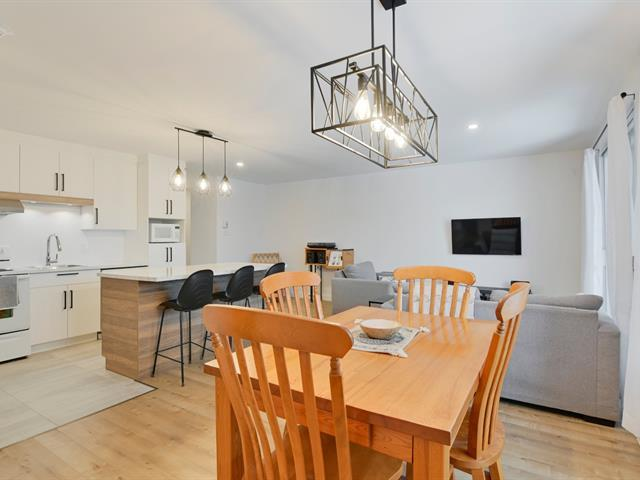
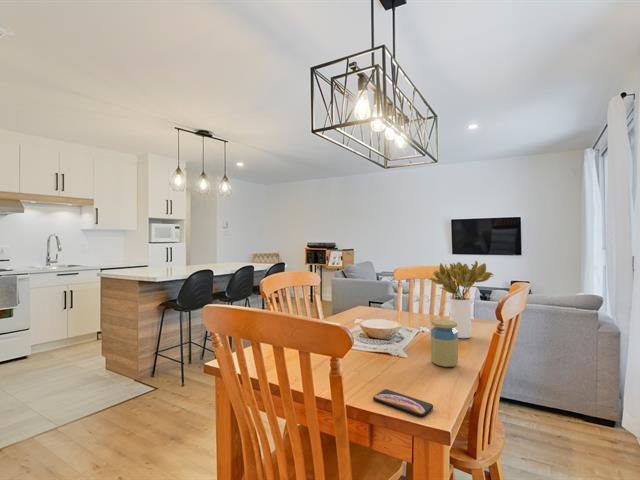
+ flower bouquet [428,260,494,339]
+ smartphone [372,388,434,417]
+ jar [430,319,459,368]
